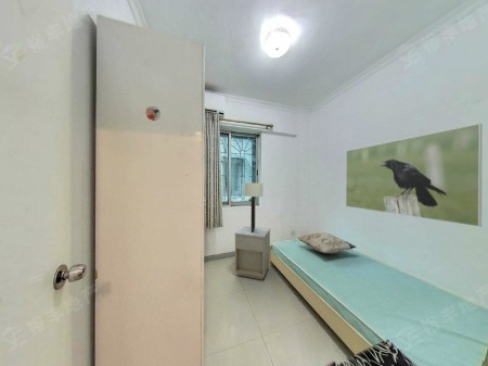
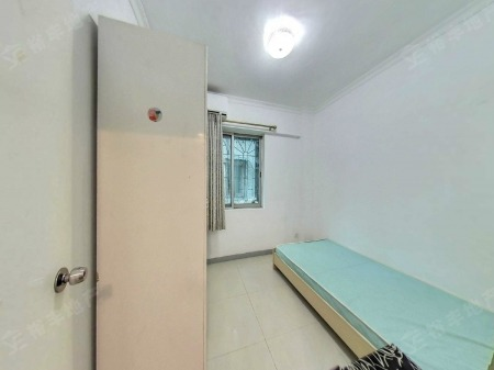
- nightstand [234,225,271,281]
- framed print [345,123,484,228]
- wall sconce [243,182,264,232]
- decorative pillow [296,231,358,254]
